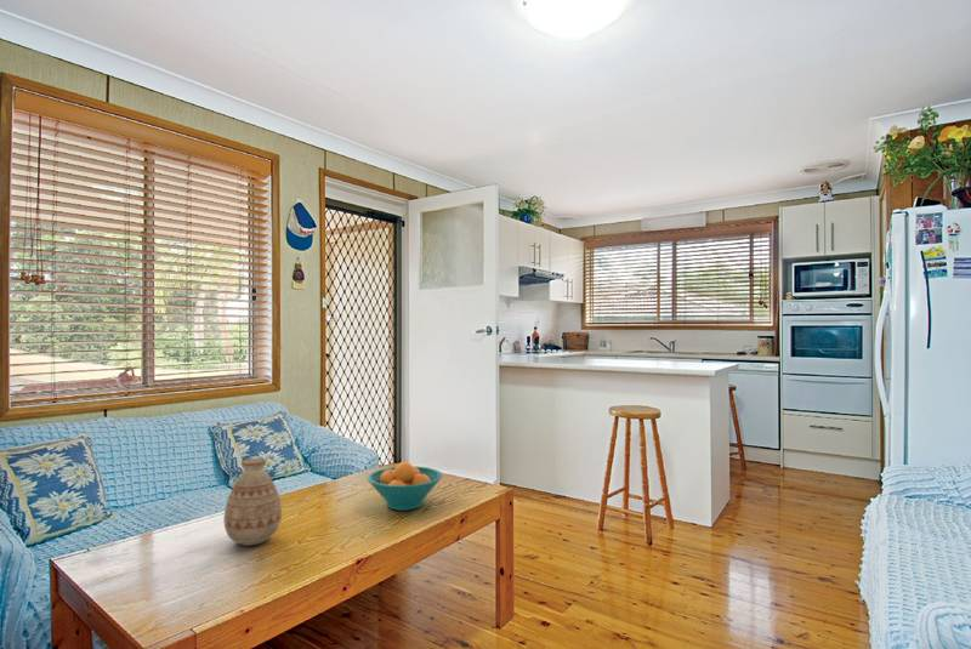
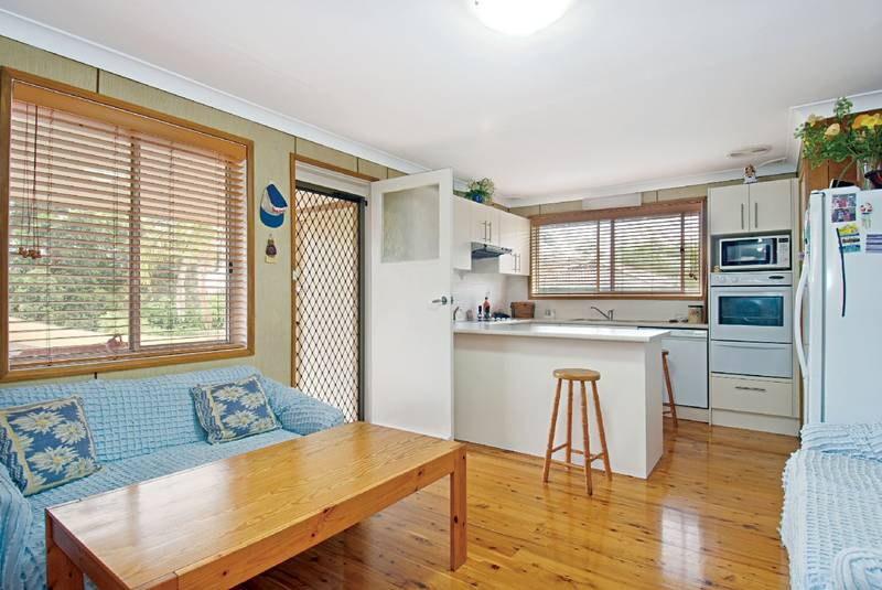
- vase [223,457,283,547]
- fruit bowl [365,461,443,512]
